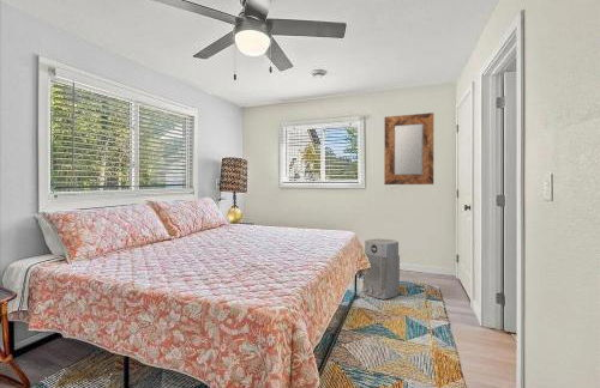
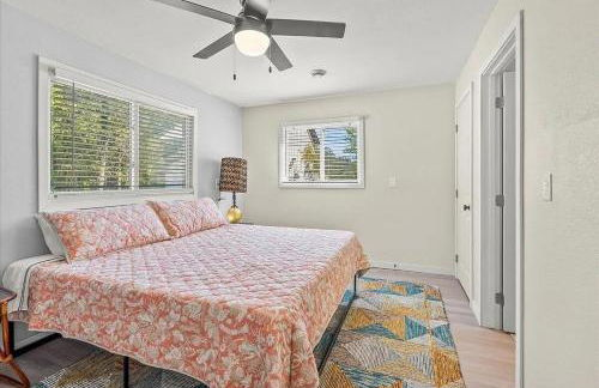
- home mirror [383,111,434,186]
- air purifier [361,238,401,301]
